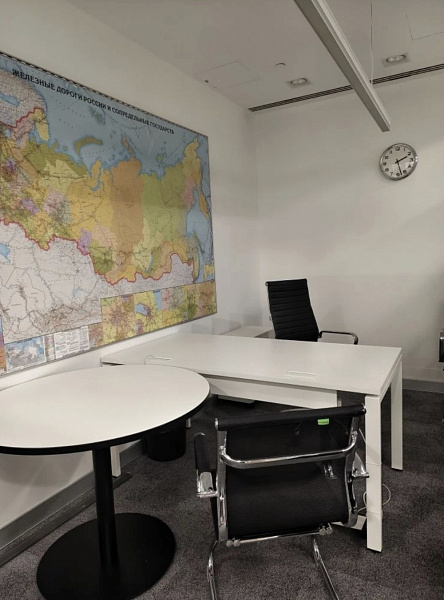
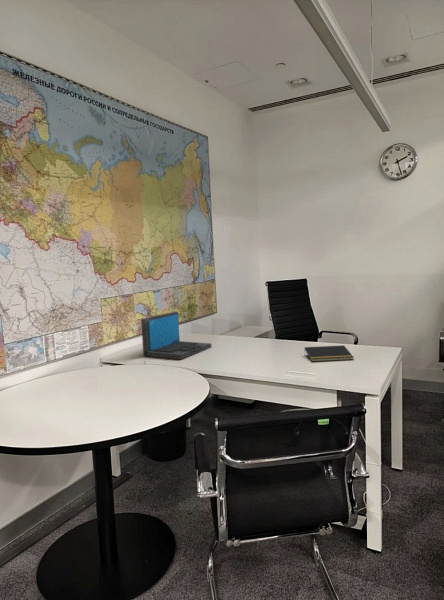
+ laptop [140,311,213,360]
+ notepad [303,344,354,363]
